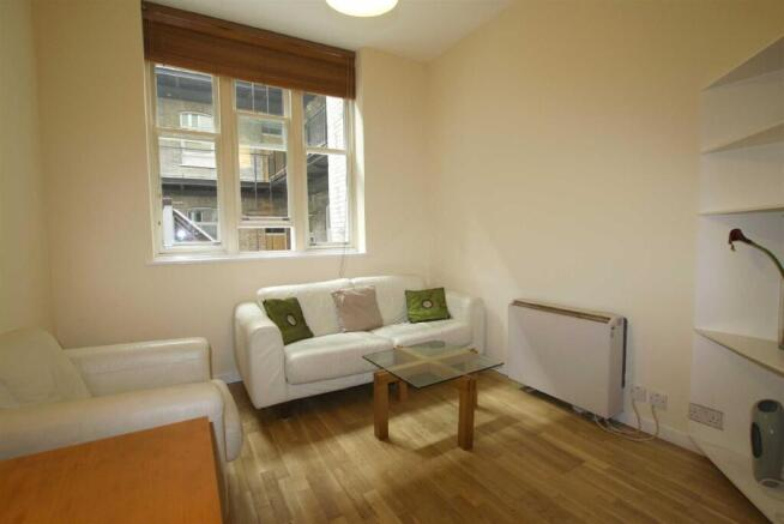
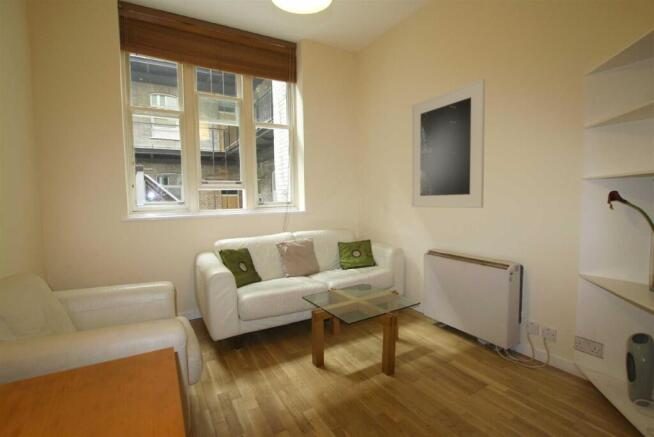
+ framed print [411,78,486,209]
